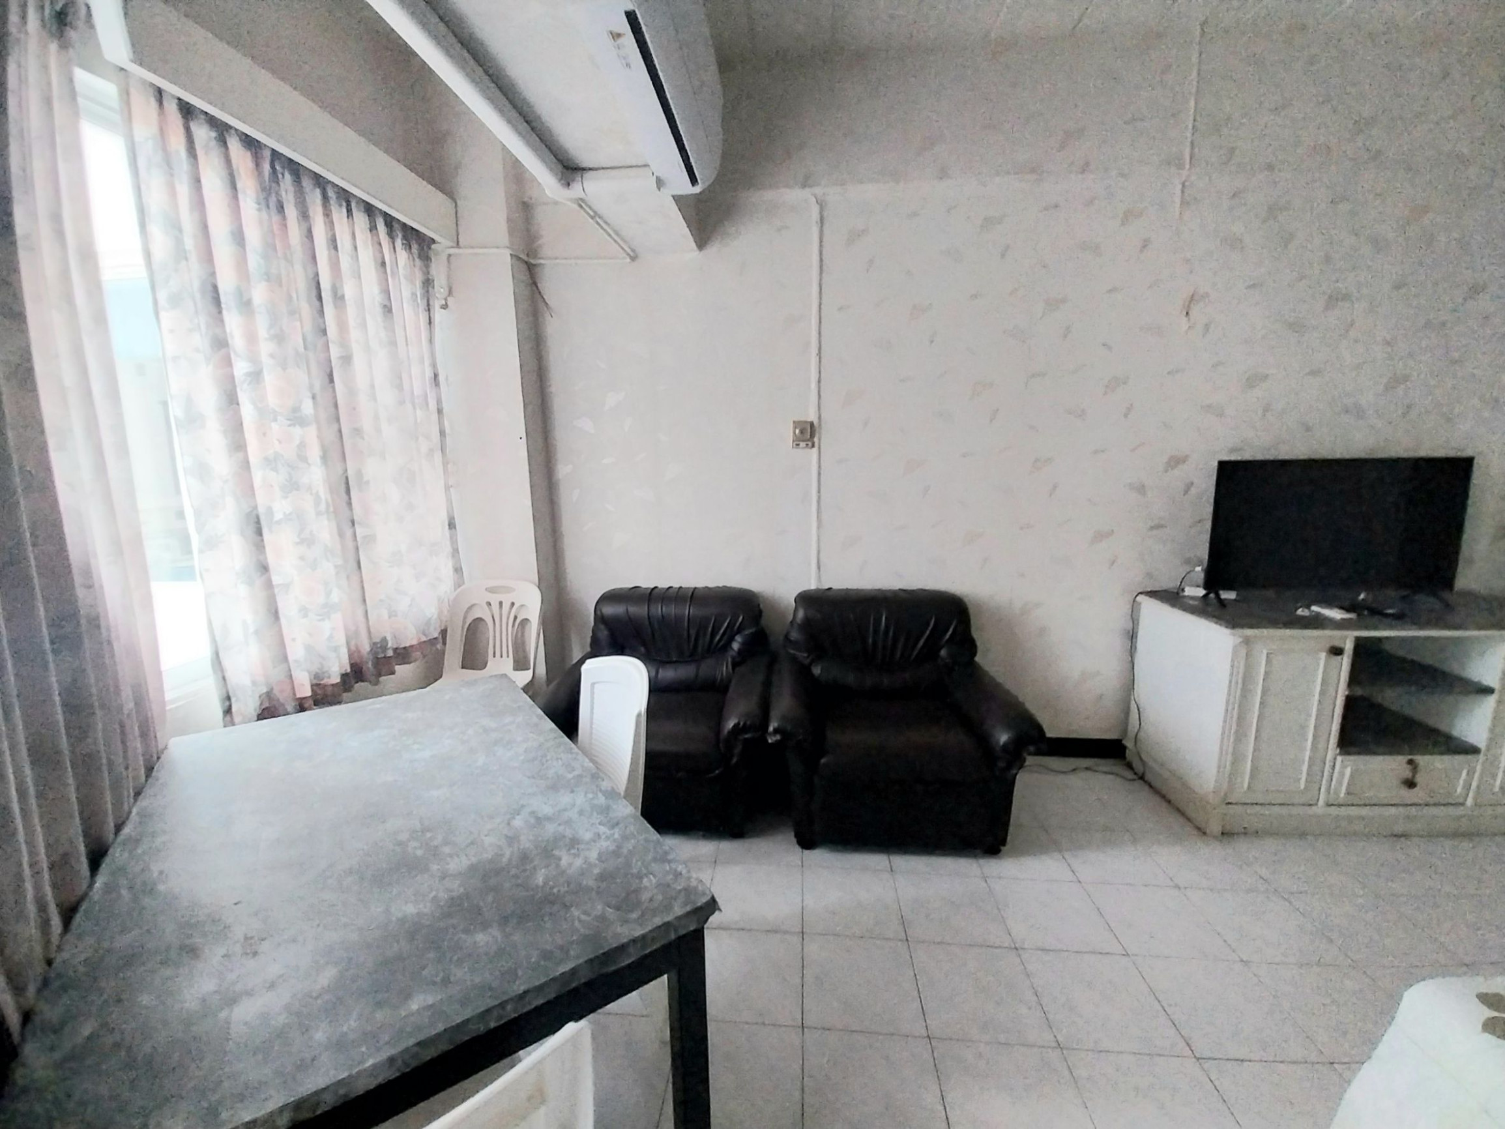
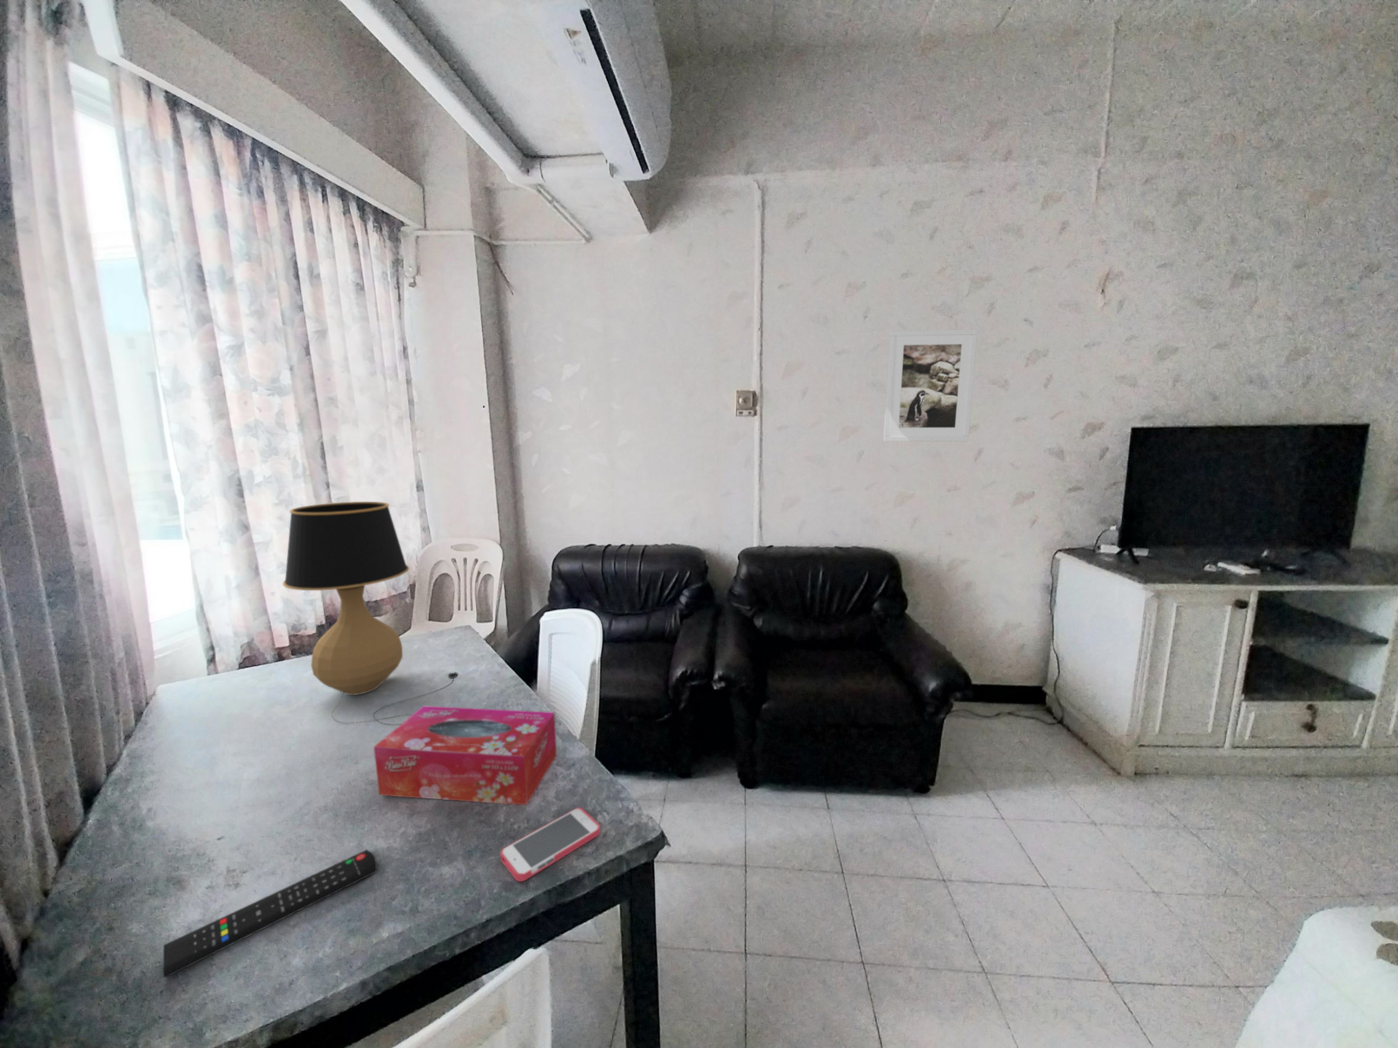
+ table lamp [282,501,457,725]
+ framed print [882,328,978,441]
+ tissue box [373,705,557,806]
+ smartphone [499,807,600,882]
+ remote control [162,849,378,979]
